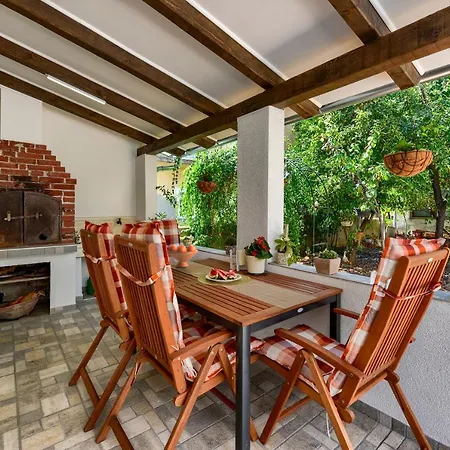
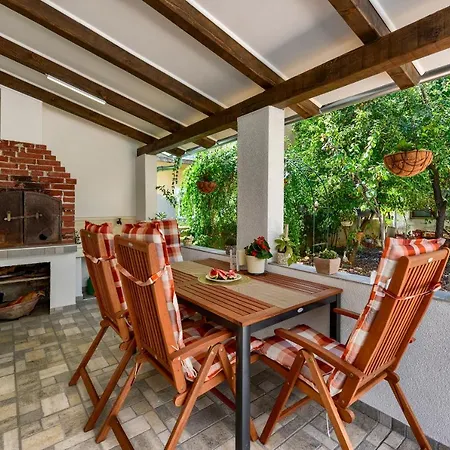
- fruit bowl [167,244,199,268]
